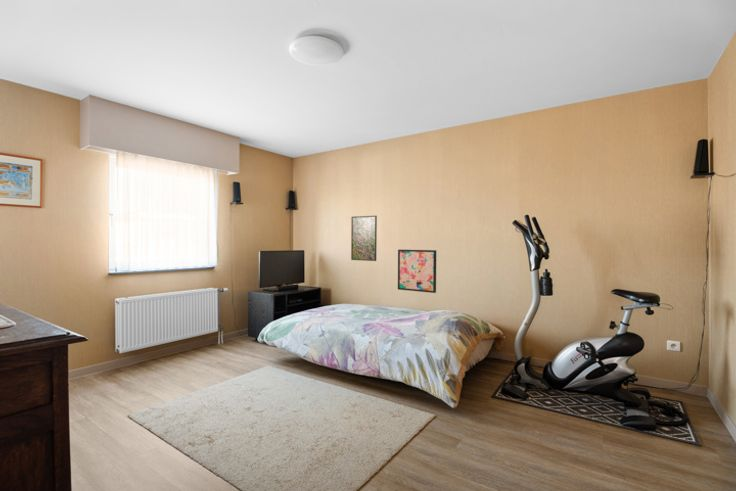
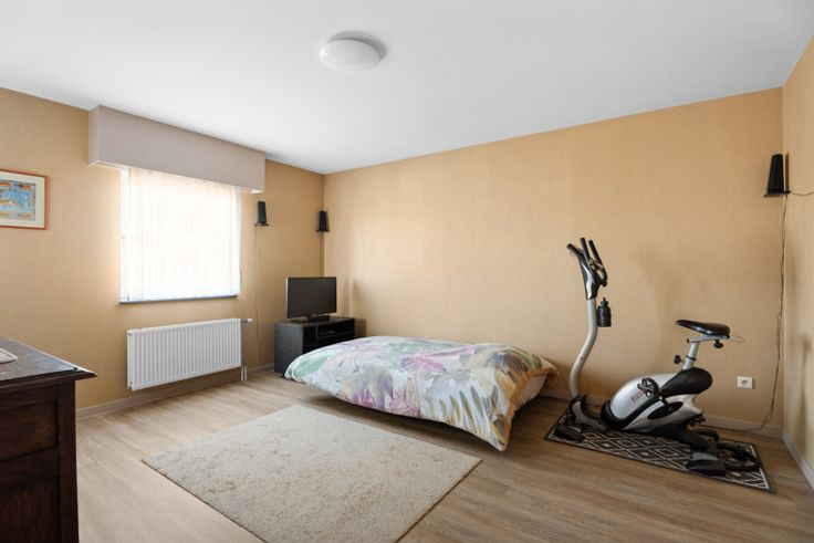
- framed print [350,215,378,262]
- wall art [397,249,437,294]
